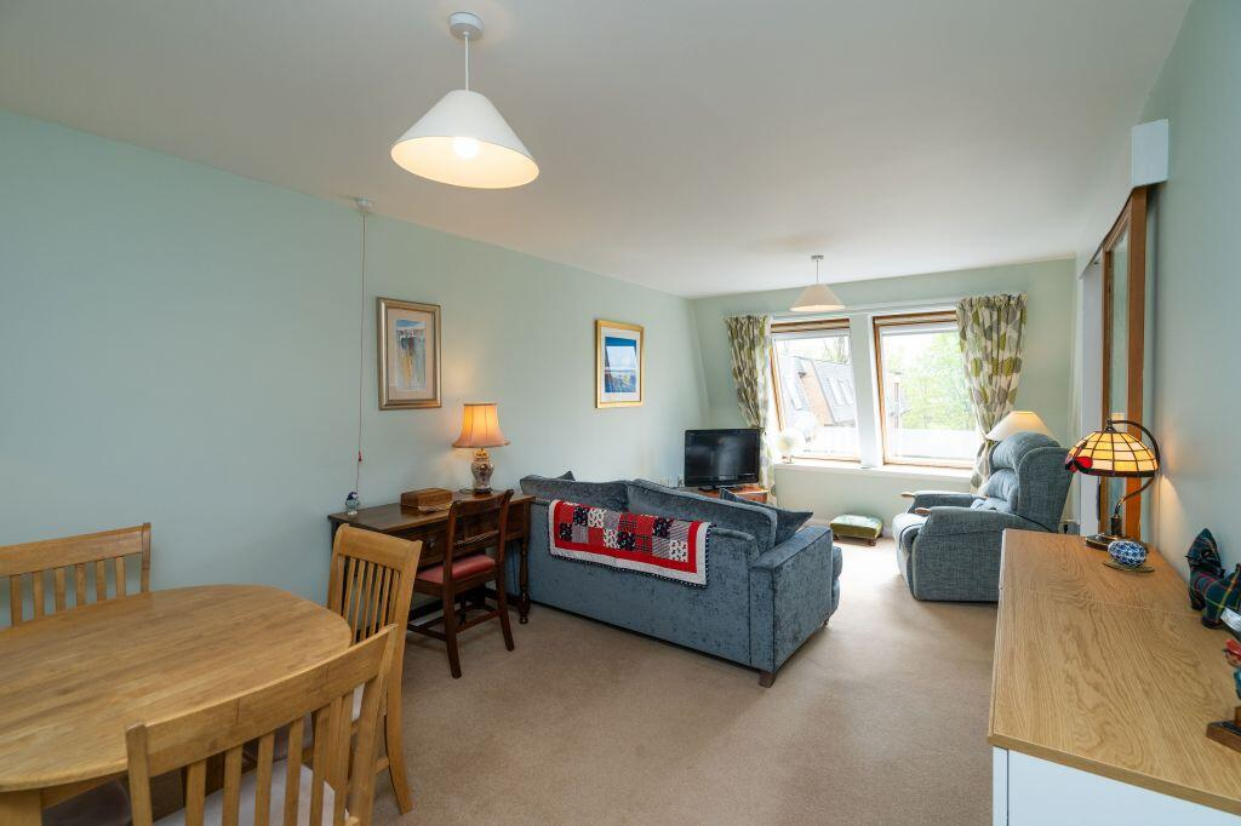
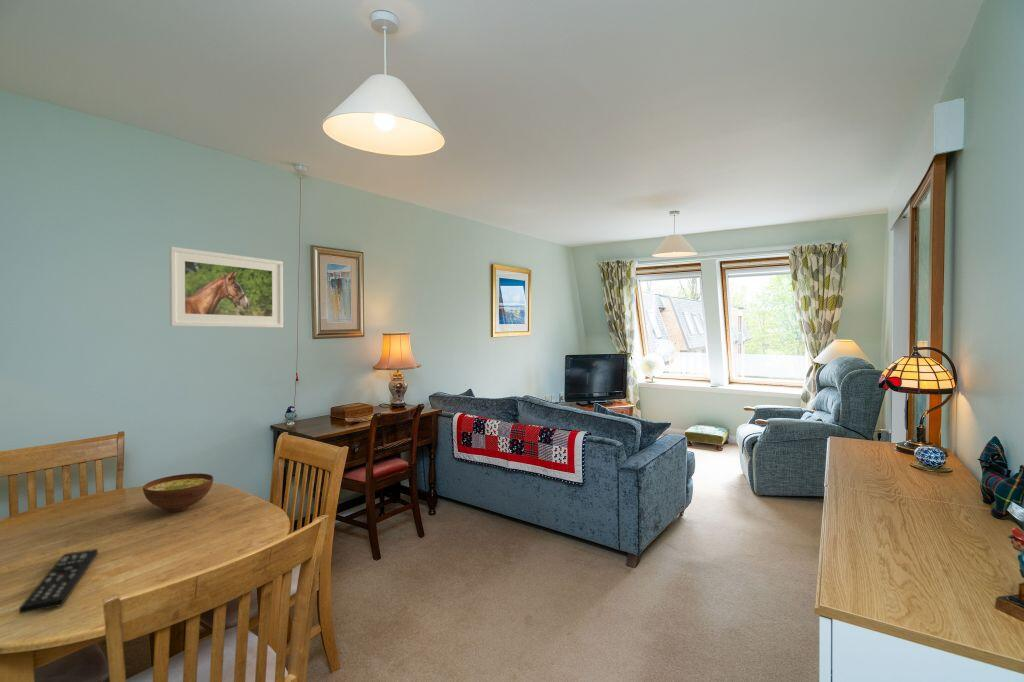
+ bowl [142,472,214,513]
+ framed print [168,246,284,329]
+ remote control [18,548,99,615]
